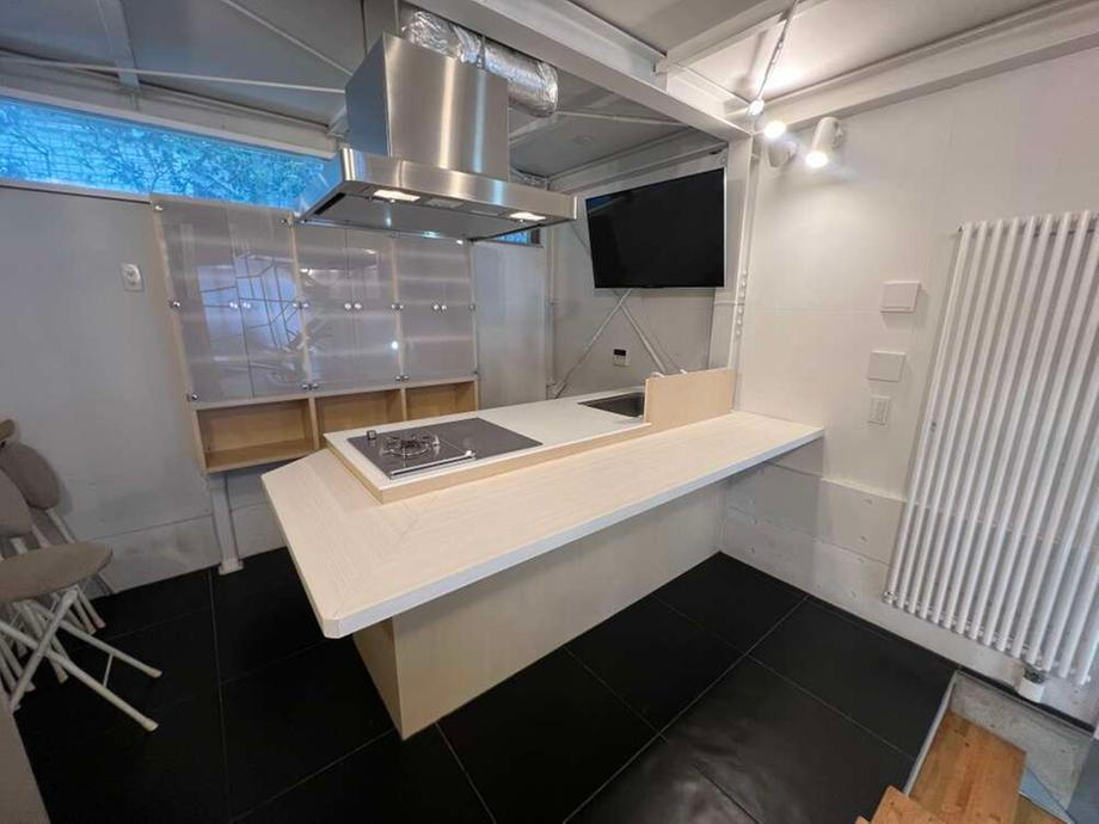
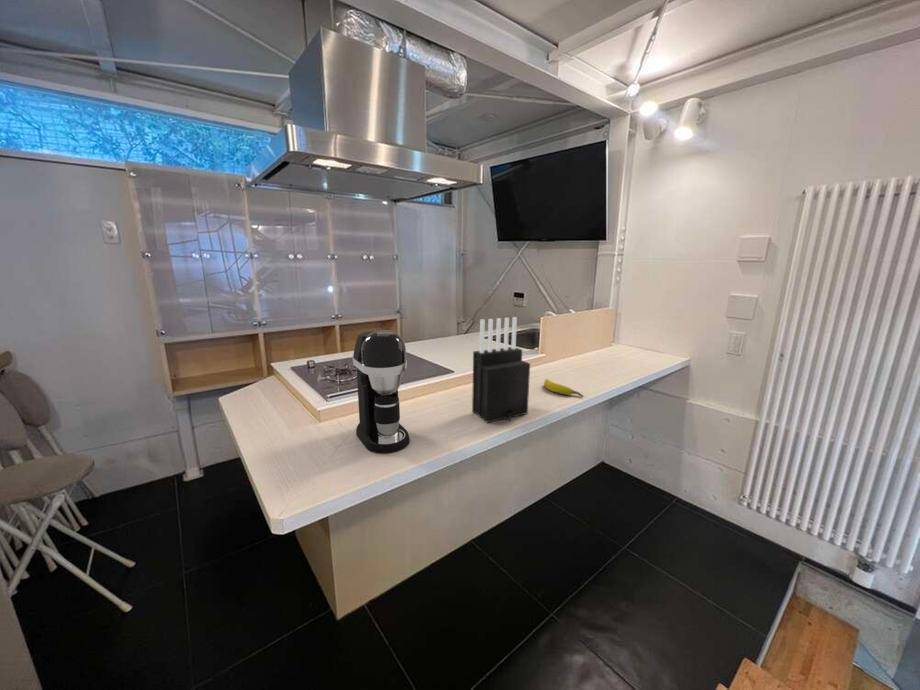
+ banana [543,378,585,398]
+ coffee maker [352,329,411,454]
+ knife block [471,316,531,424]
